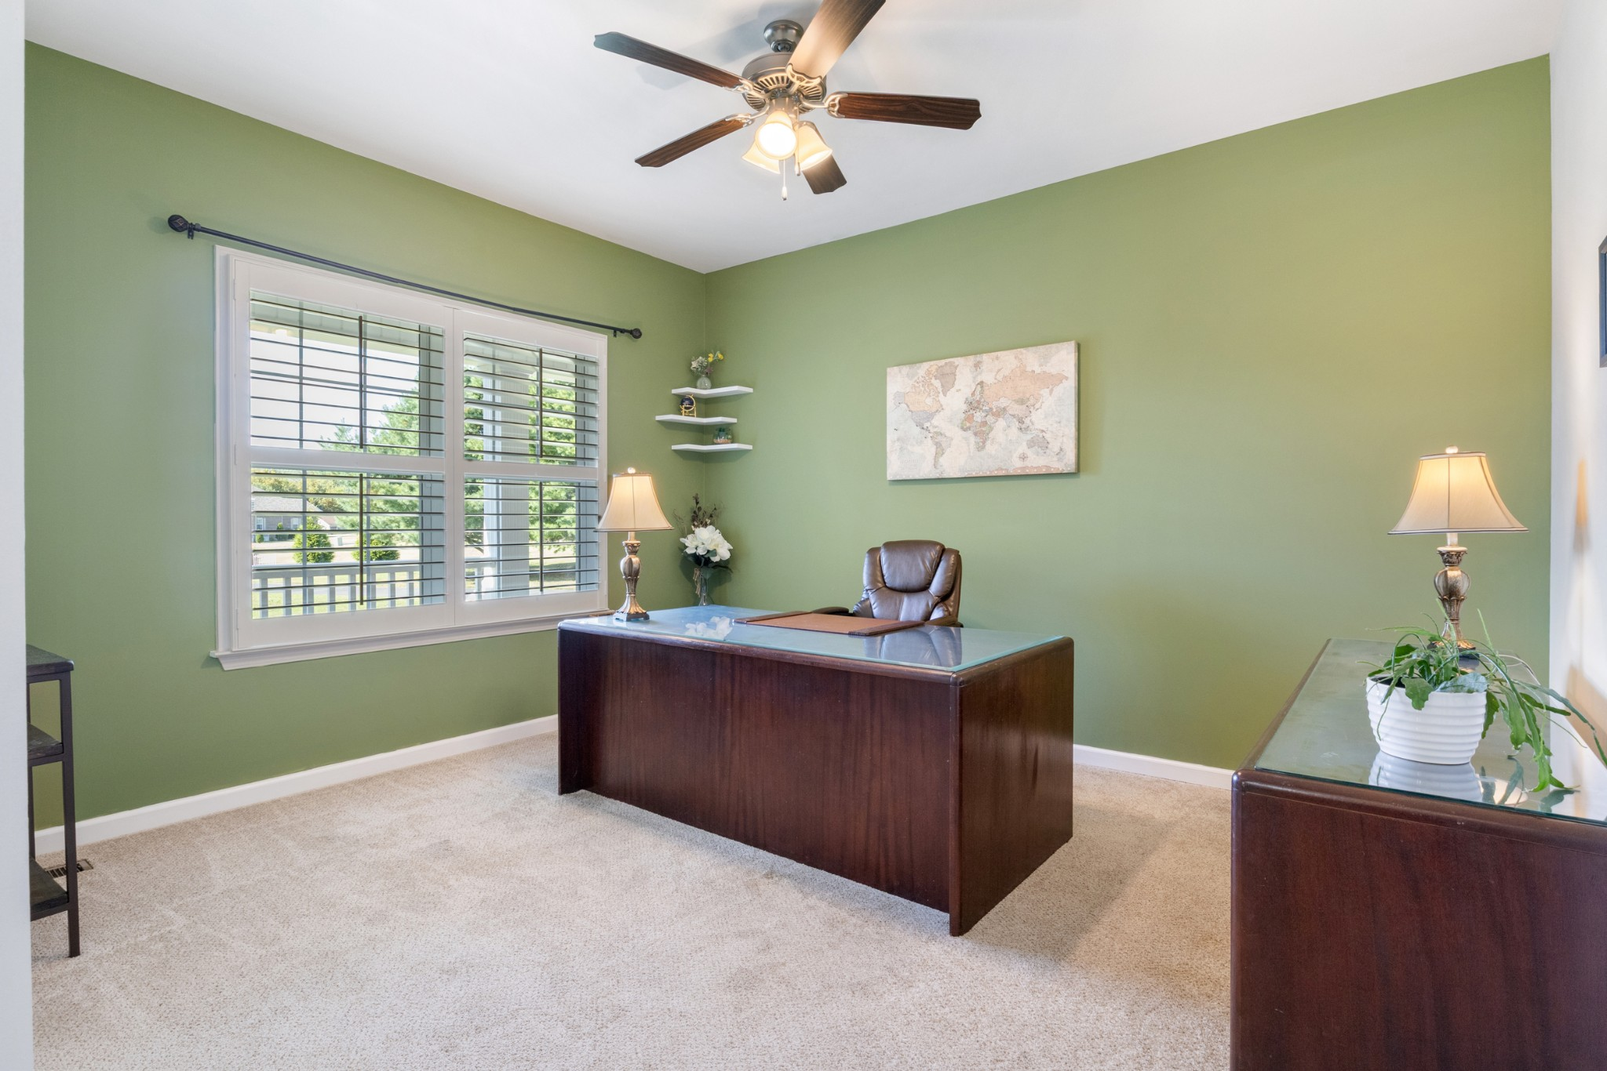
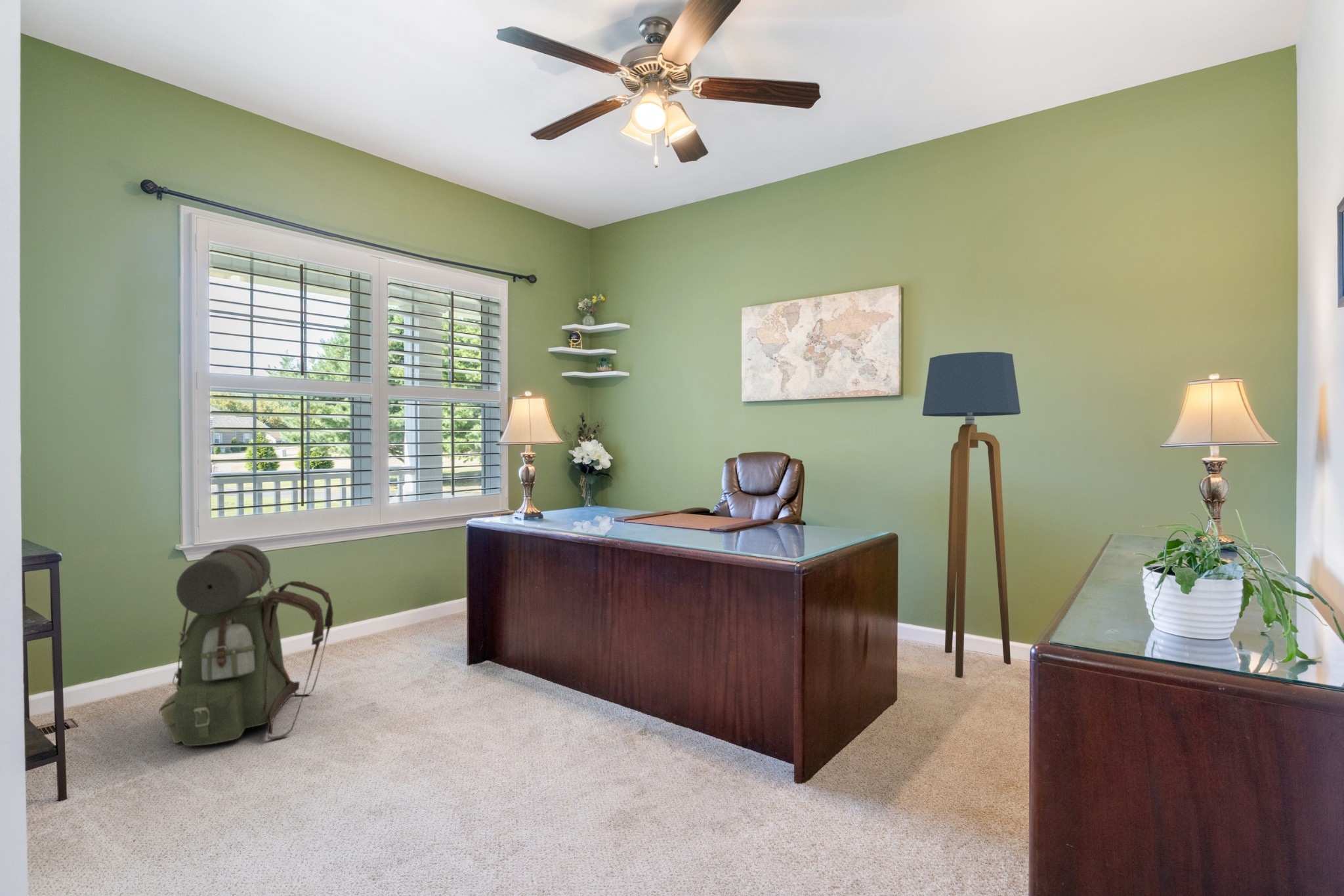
+ floor lamp [922,352,1021,678]
+ backpack [158,544,335,746]
